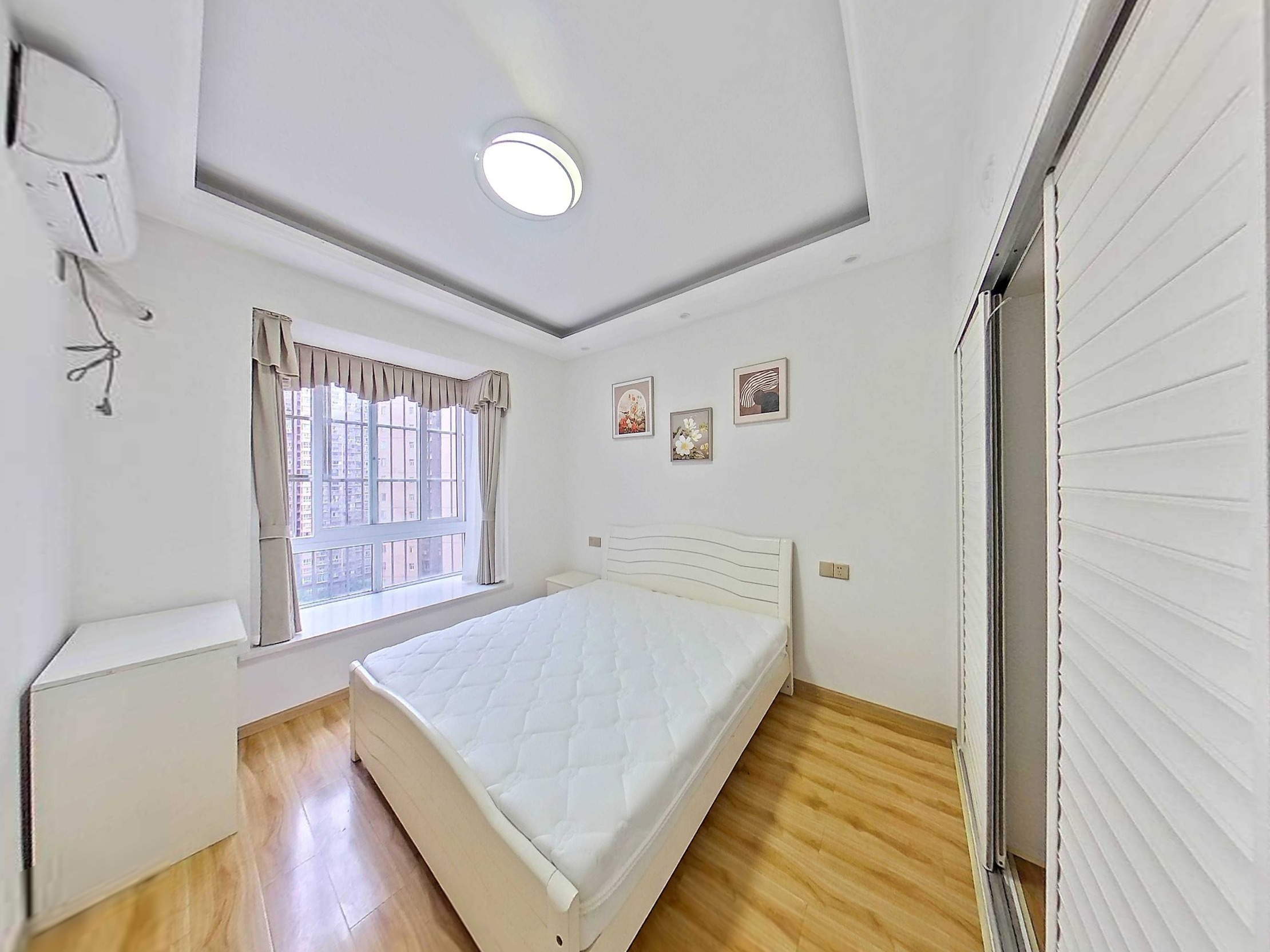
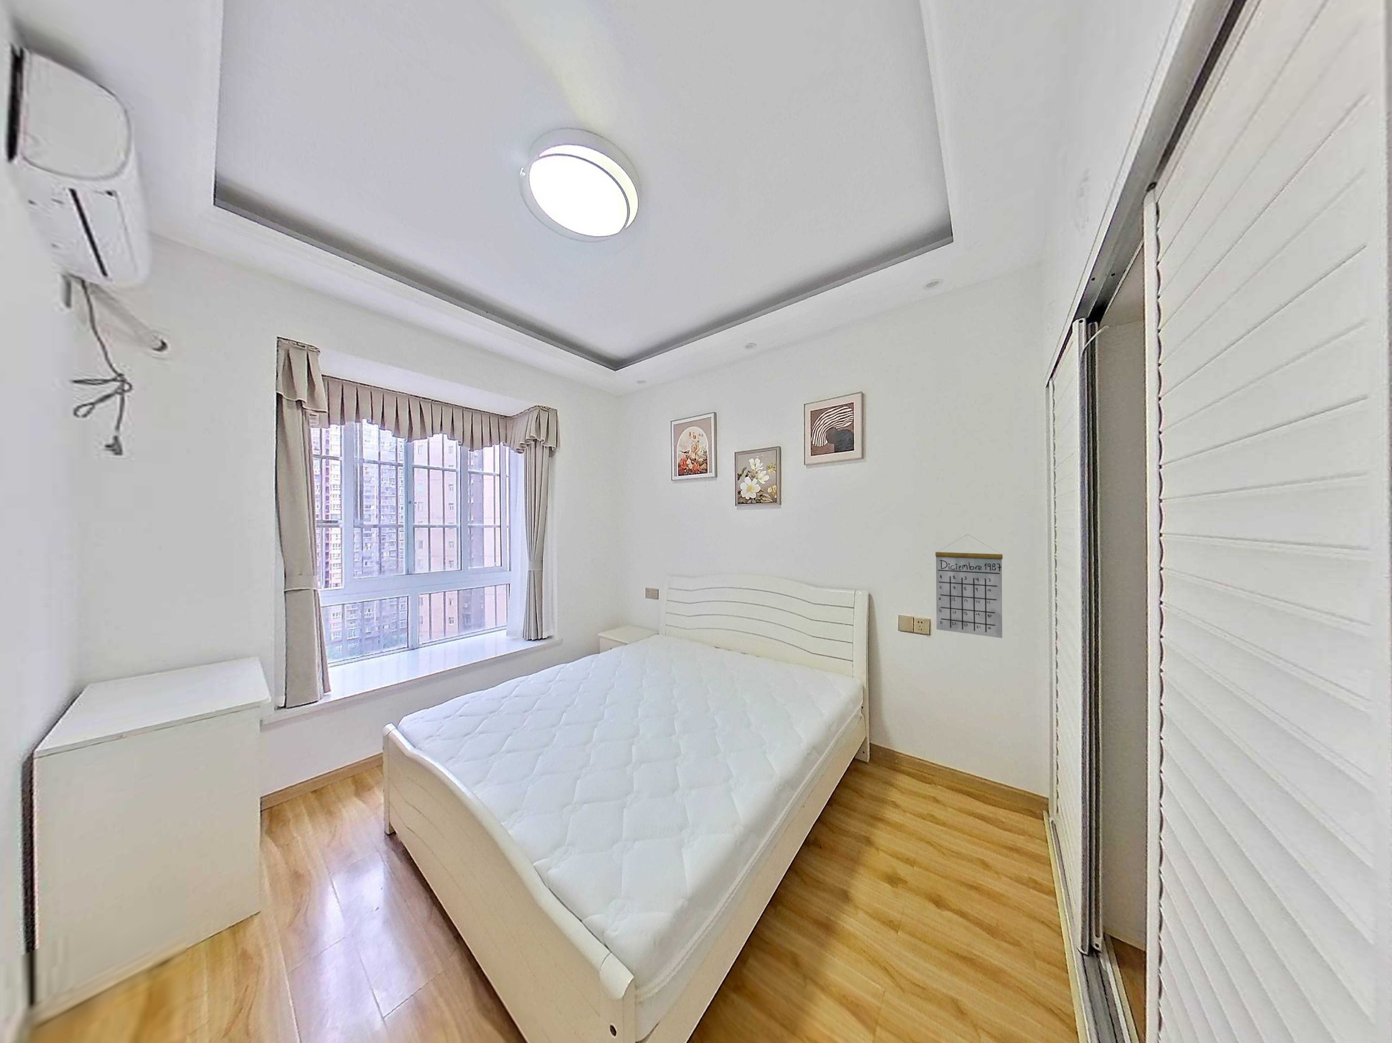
+ calendar [935,534,1003,639]
